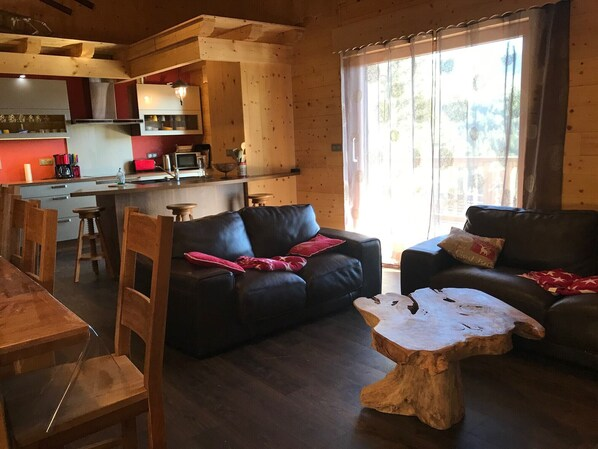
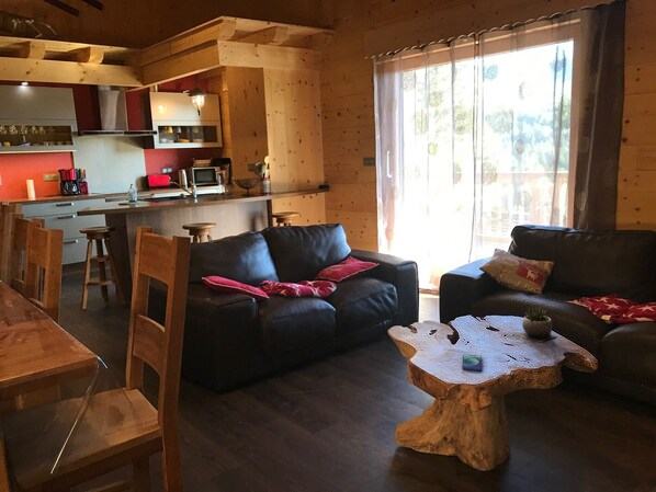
+ succulent plant [517,304,558,344]
+ smartphone [461,353,483,373]
